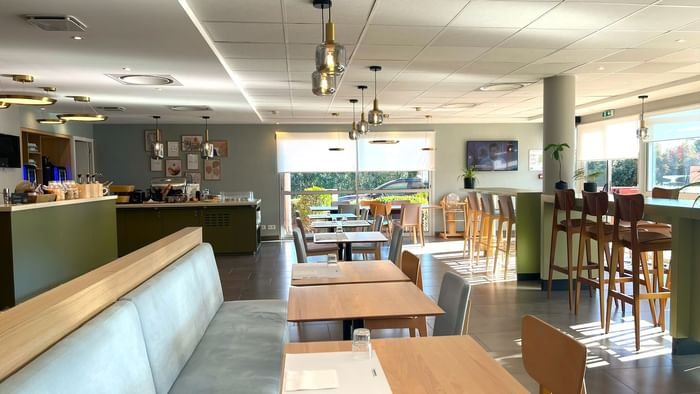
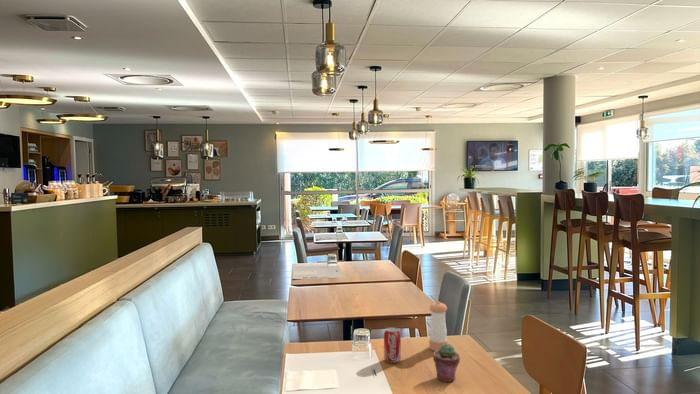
+ potted succulent [432,343,461,383]
+ beverage can [383,326,402,364]
+ pepper shaker [428,300,449,352]
